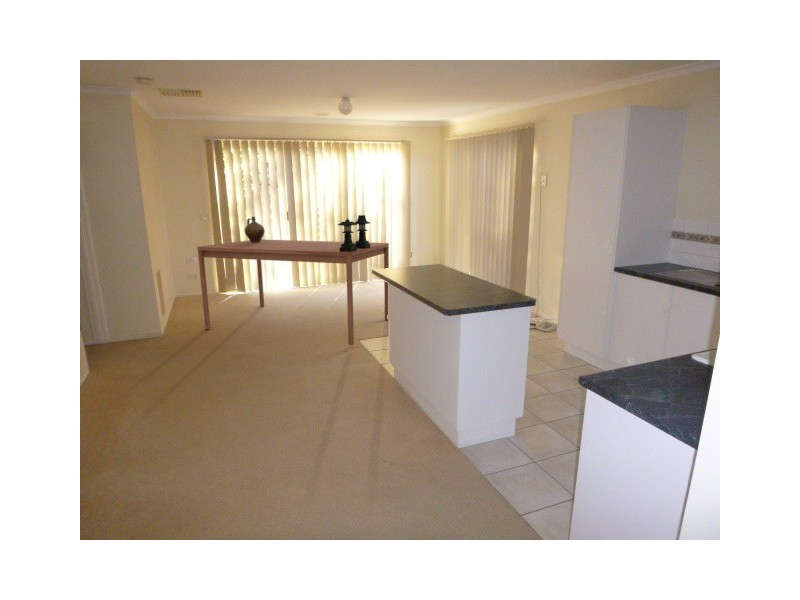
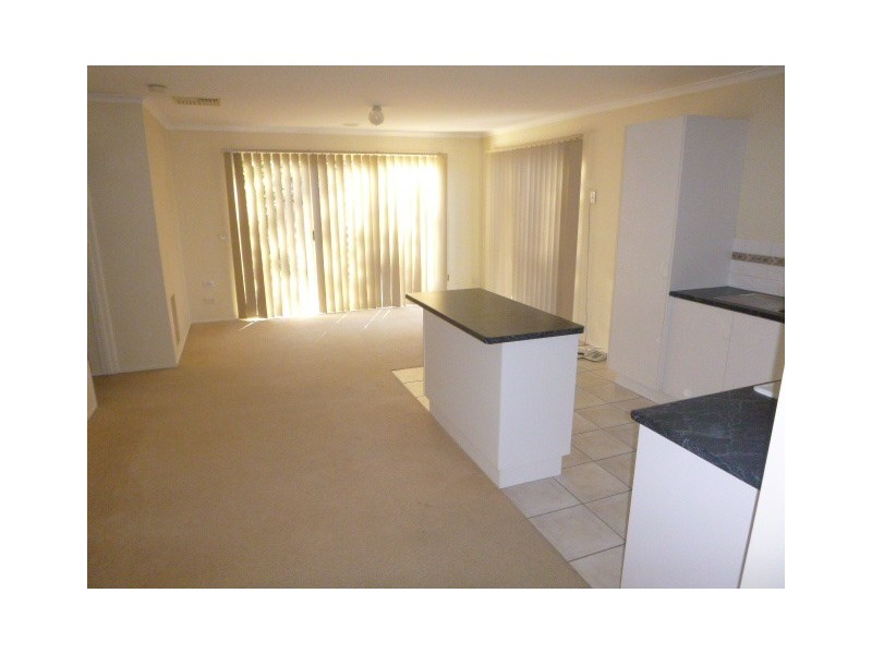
- dining table [196,239,390,346]
- ceramic jug [244,216,266,243]
- lantern [337,214,371,252]
